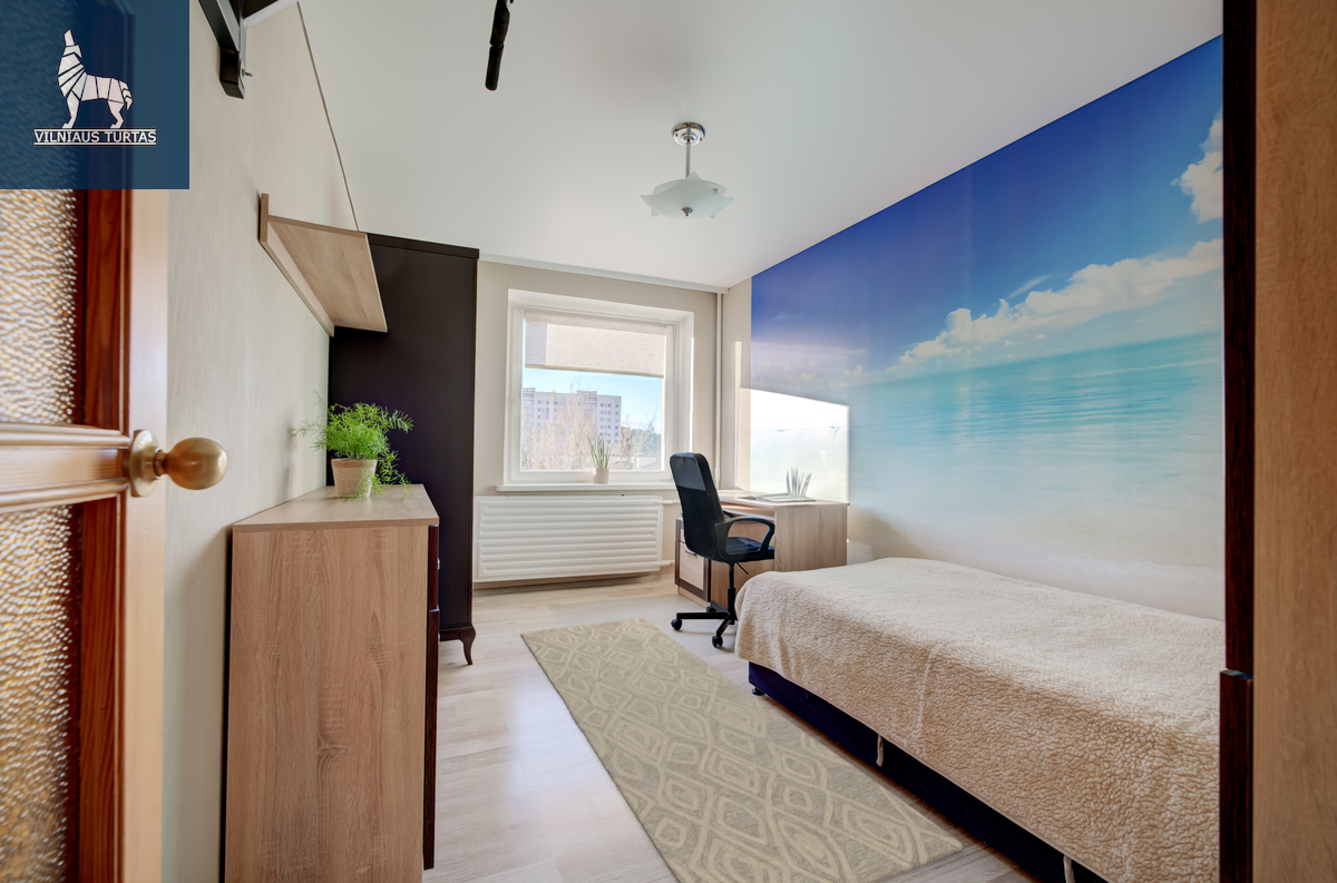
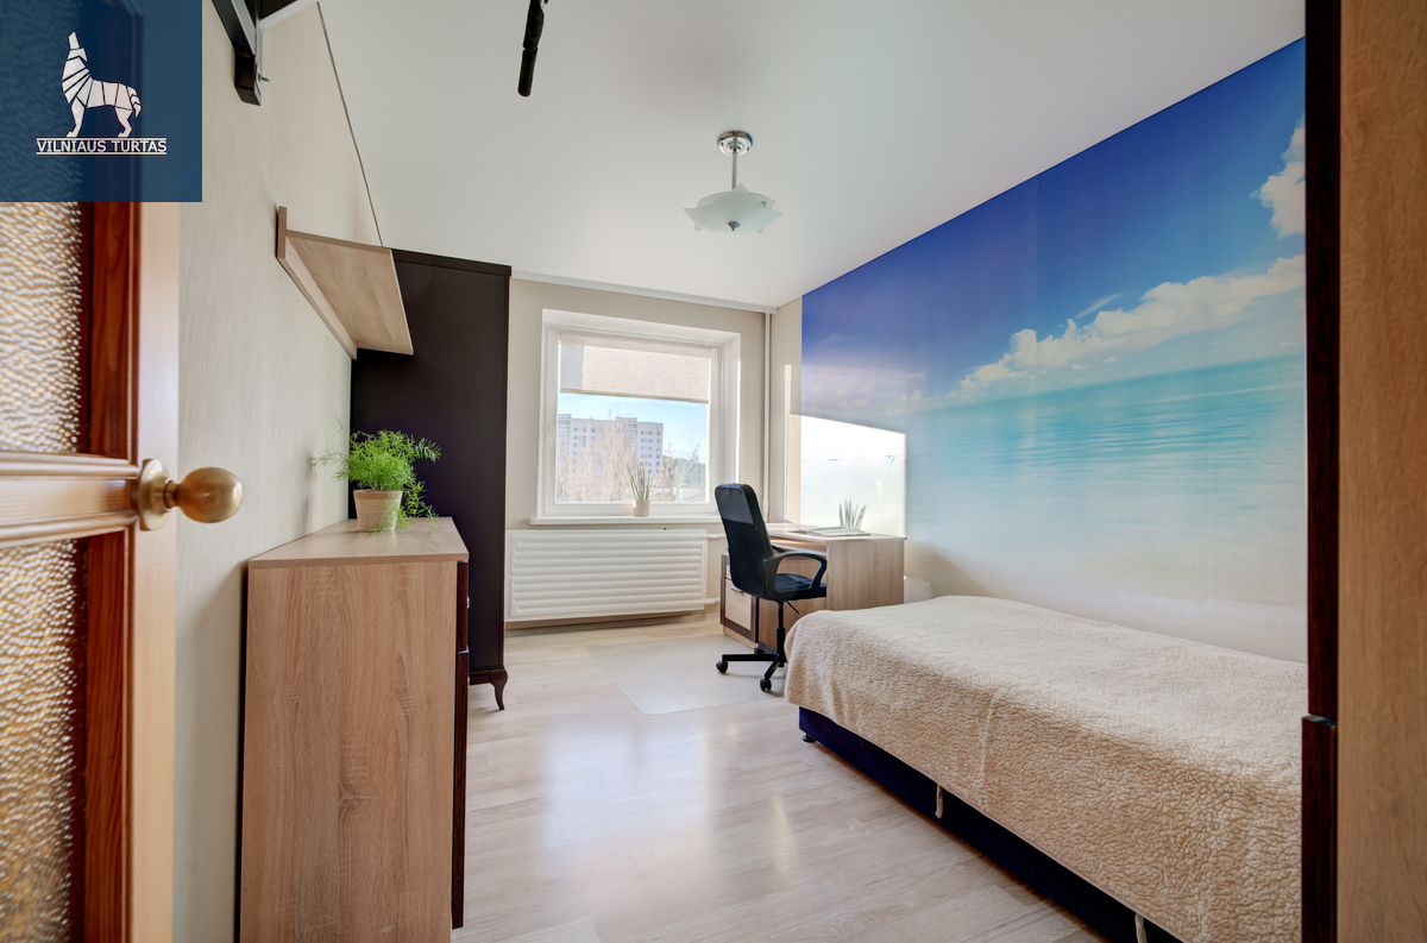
- rug [520,617,964,883]
